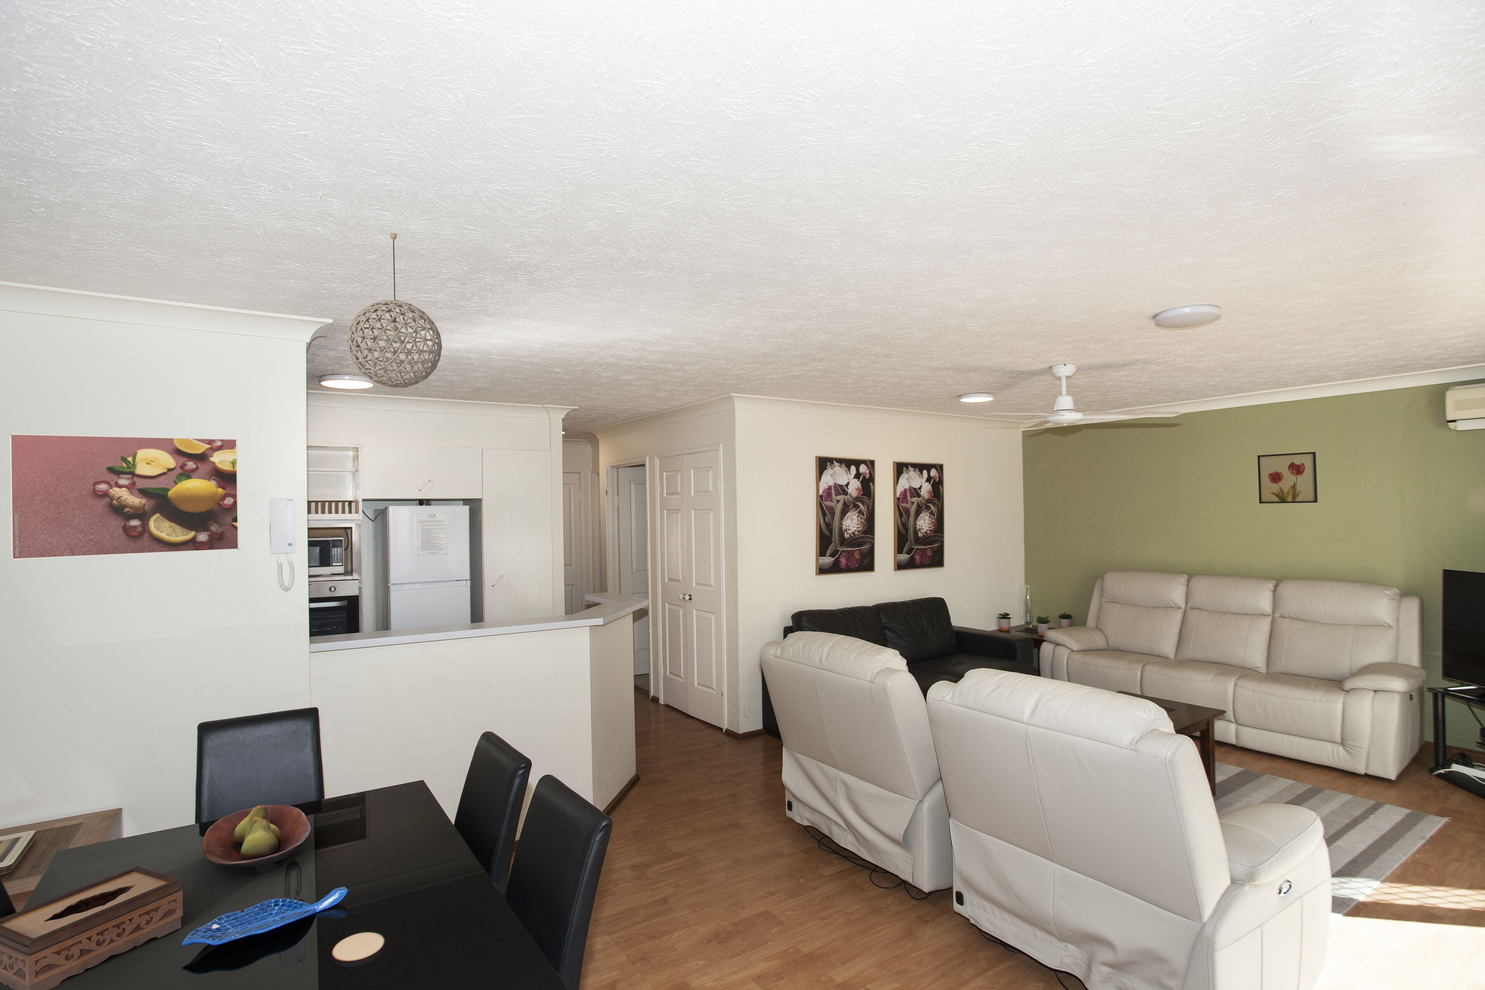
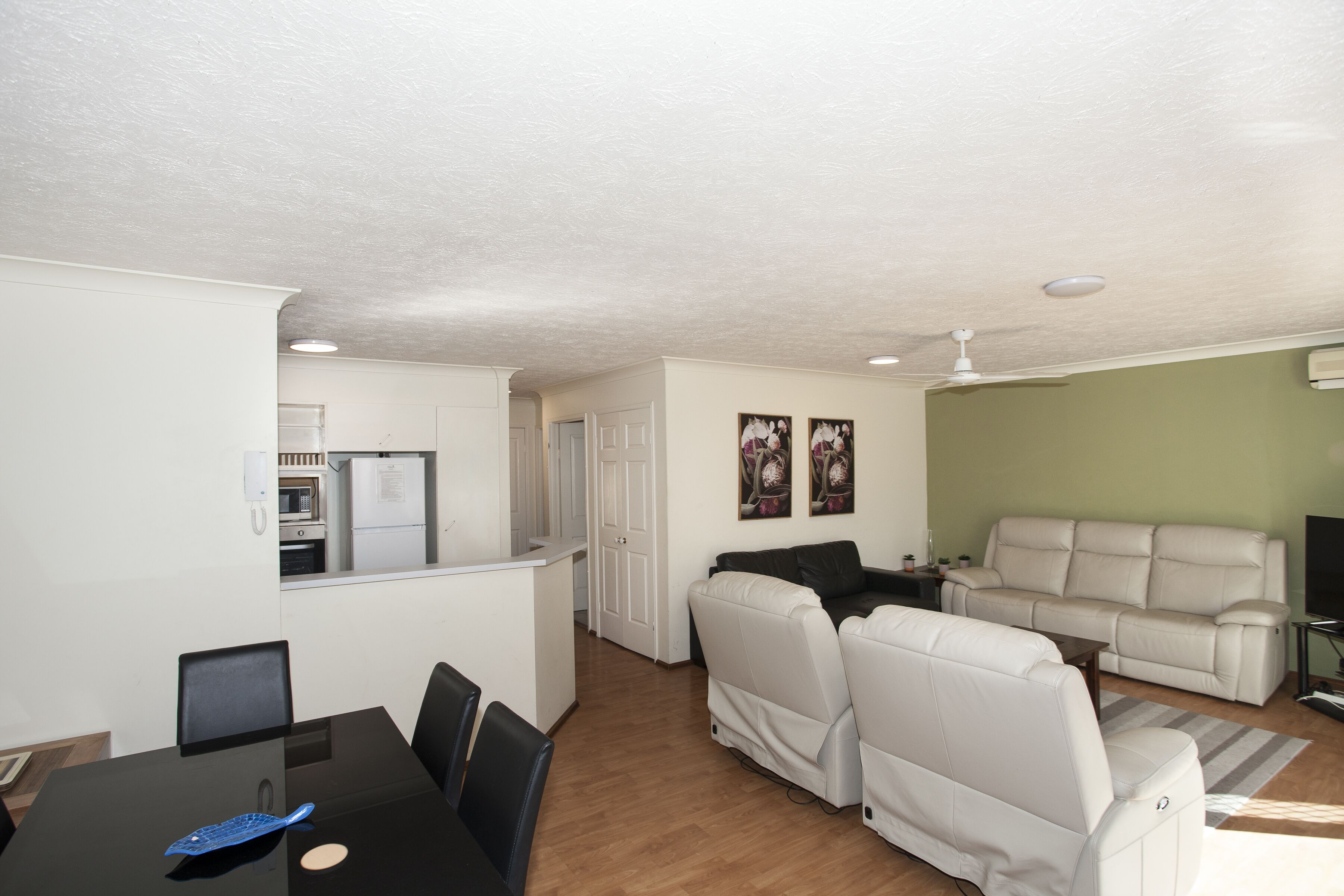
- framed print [10,433,240,560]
- tissue box [0,865,183,990]
- wall art [1257,452,1318,504]
- pendant light [347,232,443,388]
- fruit bowl [202,804,312,876]
